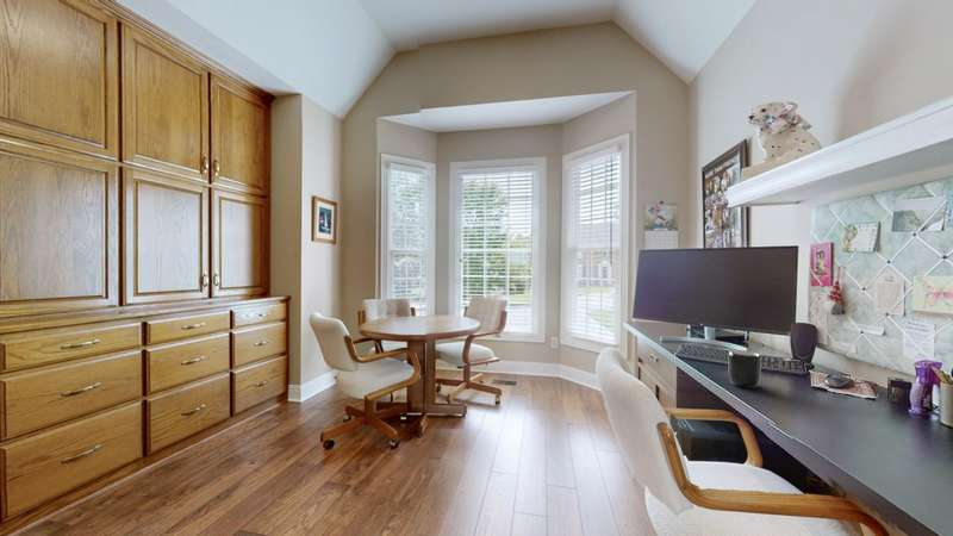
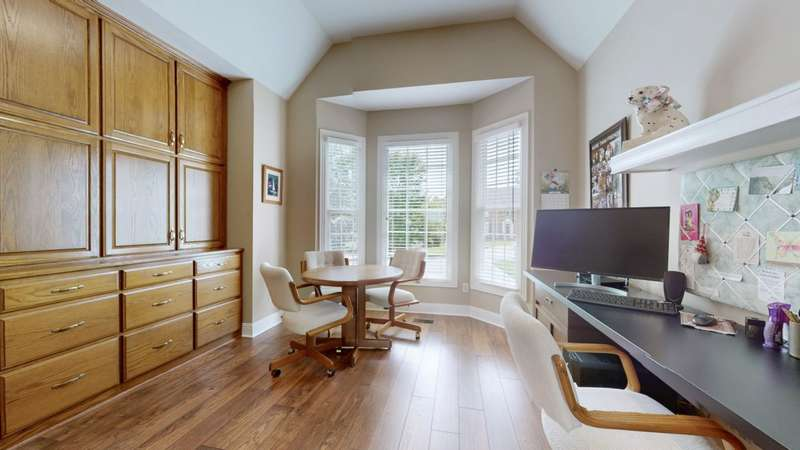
- mug [727,349,762,389]
